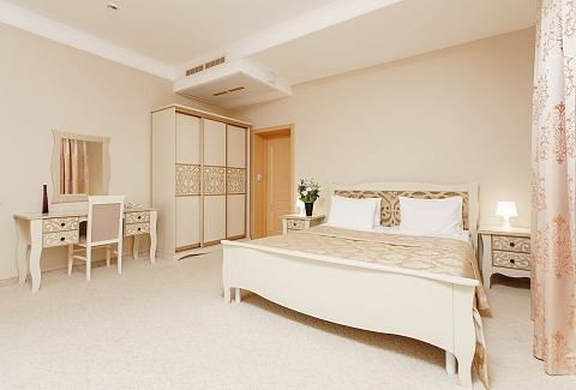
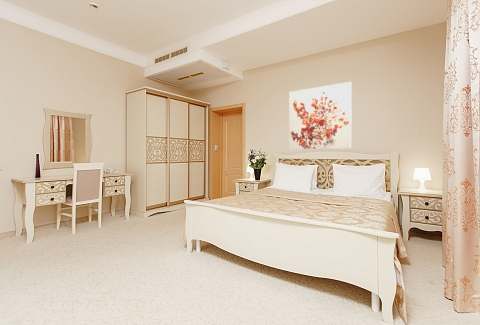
+ wall art [288,81,353,150]
